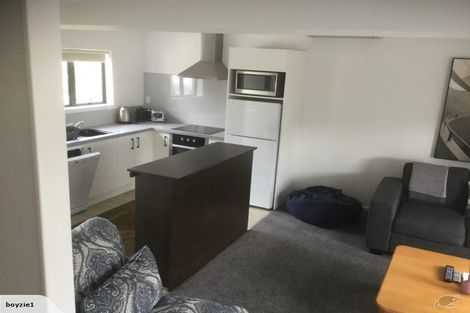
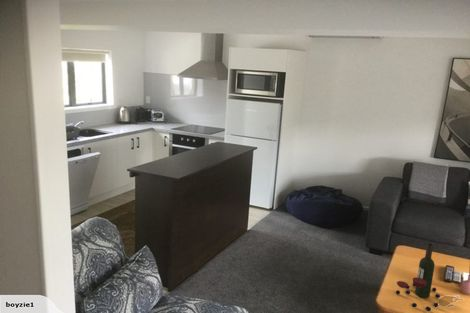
+ wine bottle [395,242,441,312]
